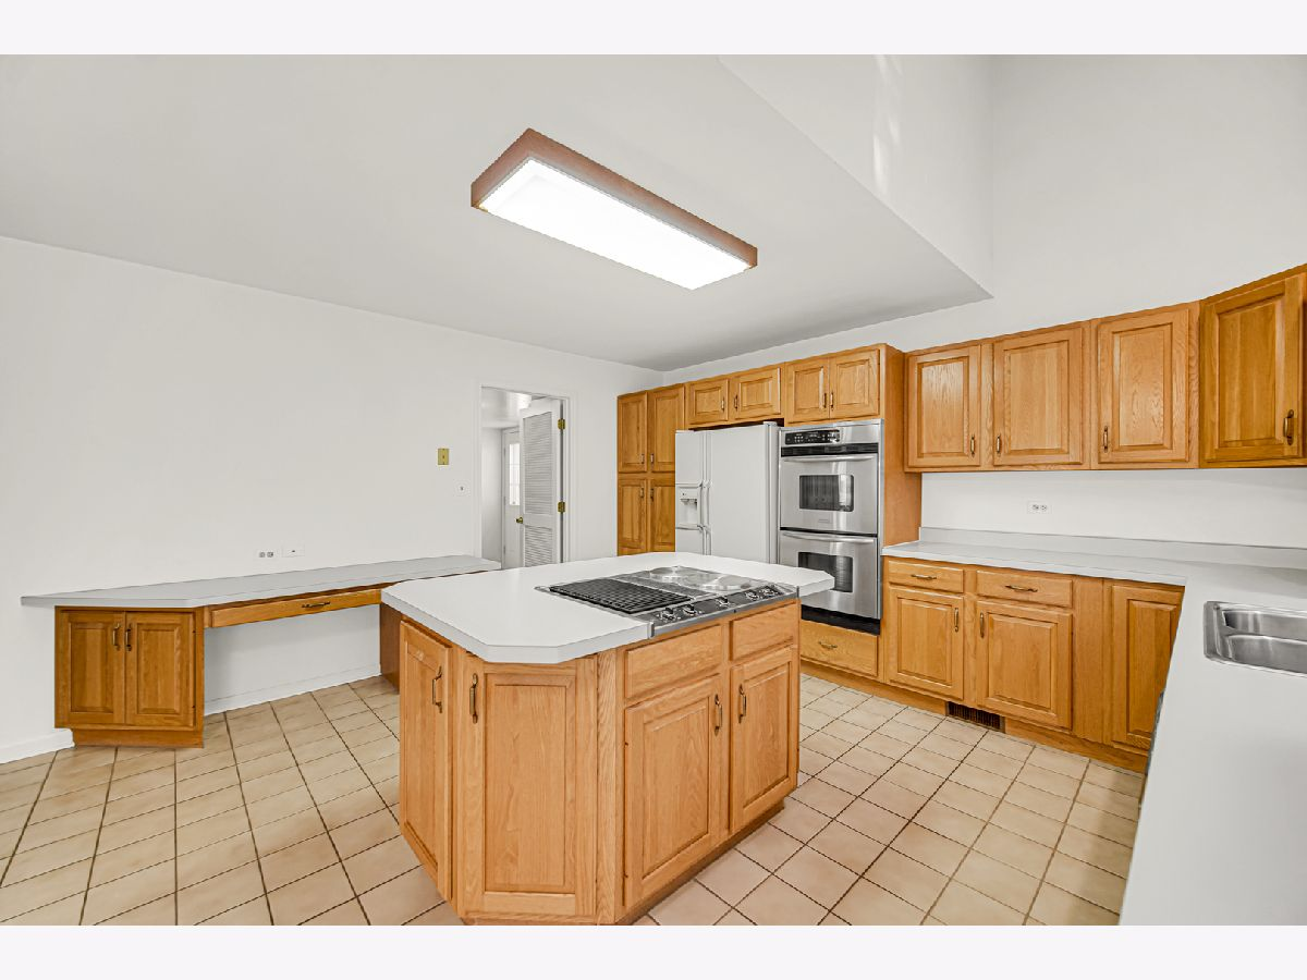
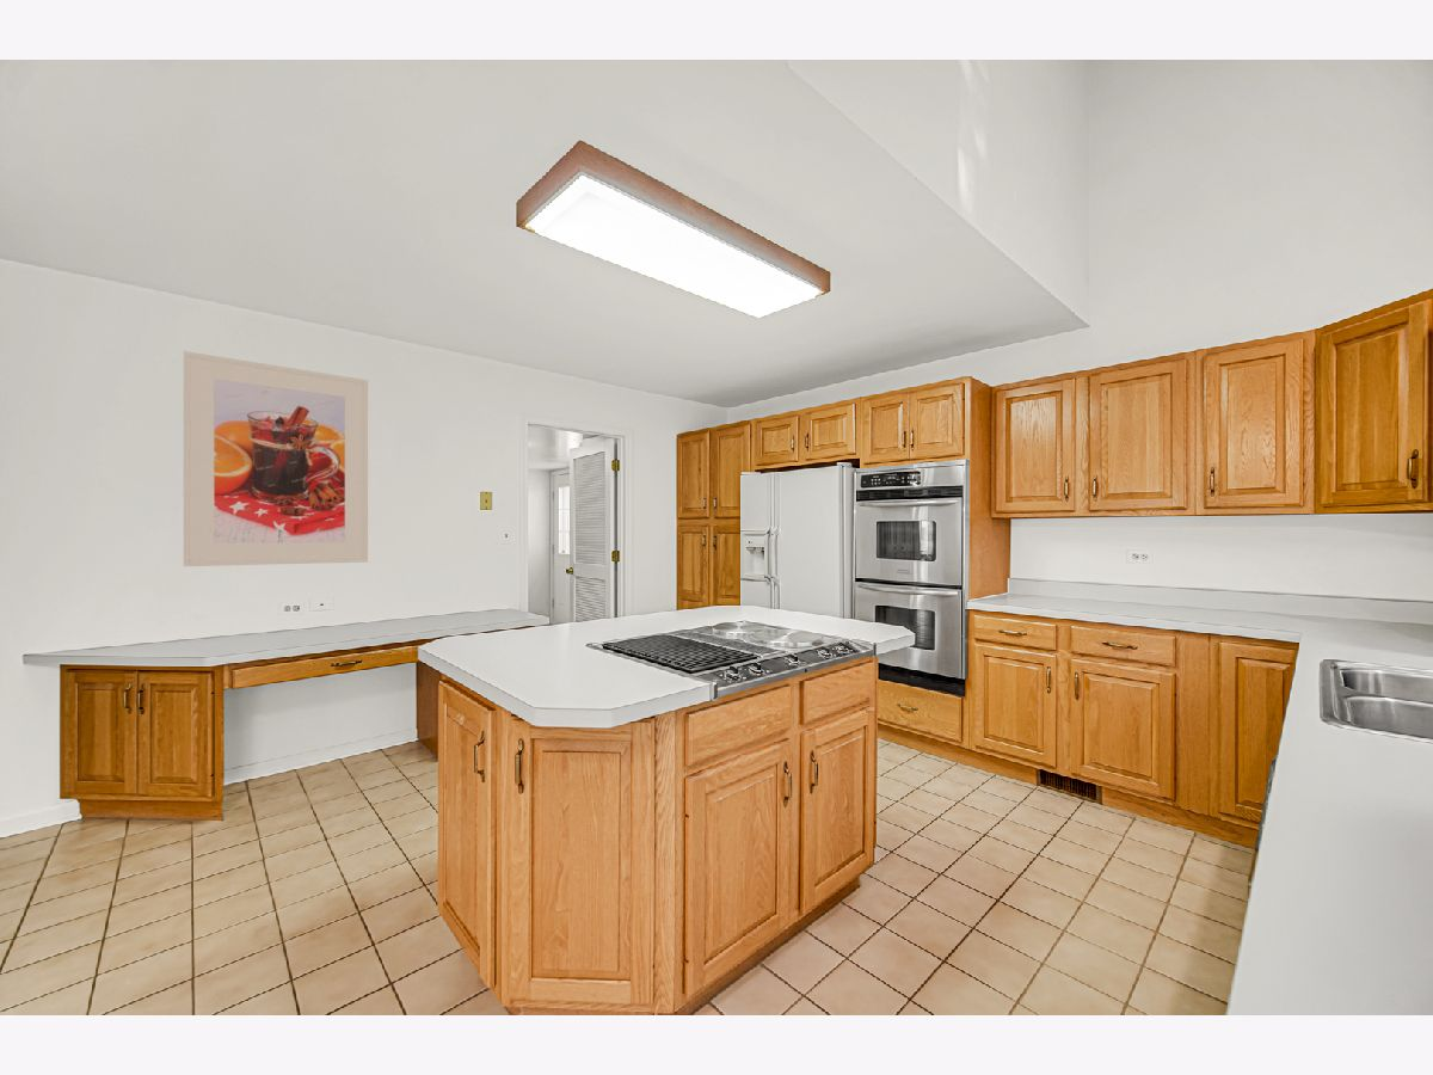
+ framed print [183,350,369,567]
